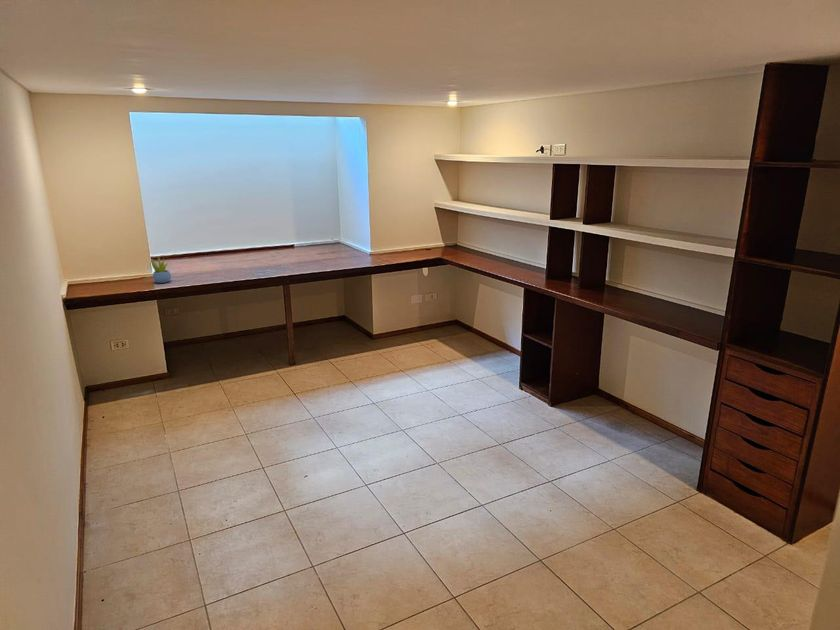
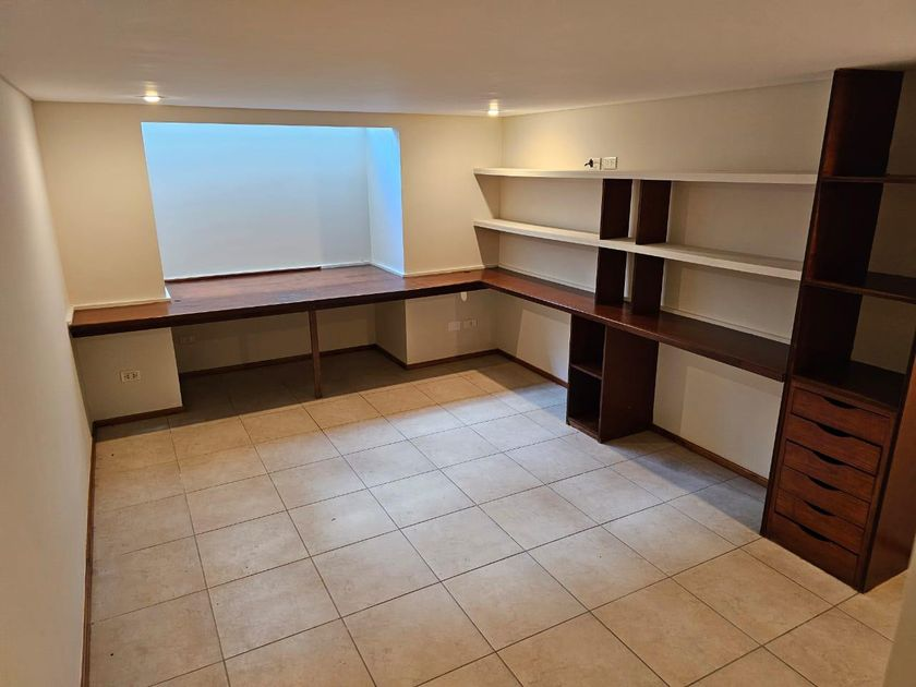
- succulent plant [150,255,172,284]
